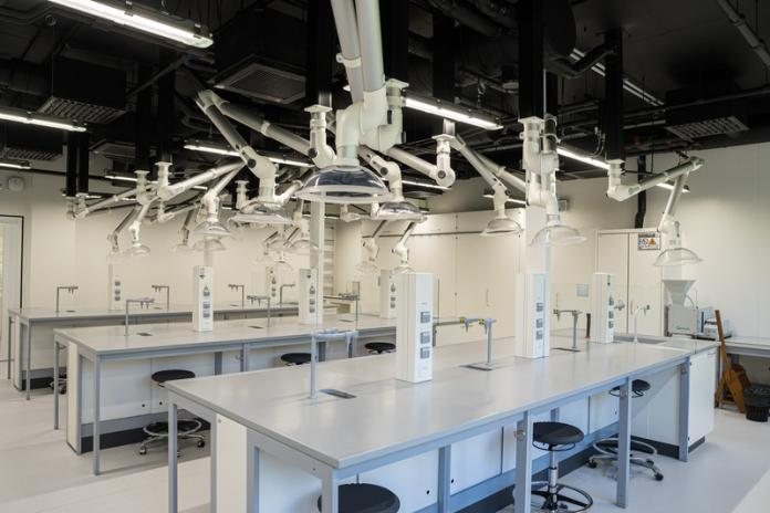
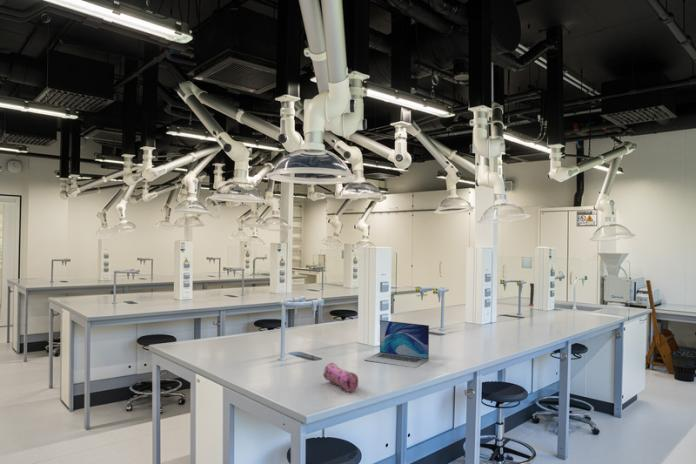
+ pencil case [322,362,359,393]
+ laptop [363,319,430,369]
